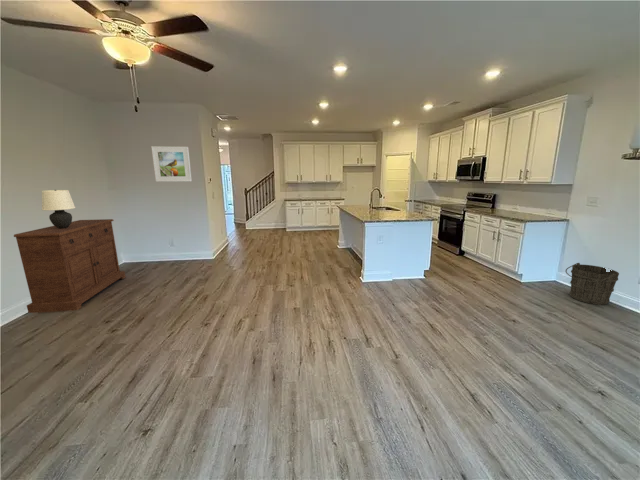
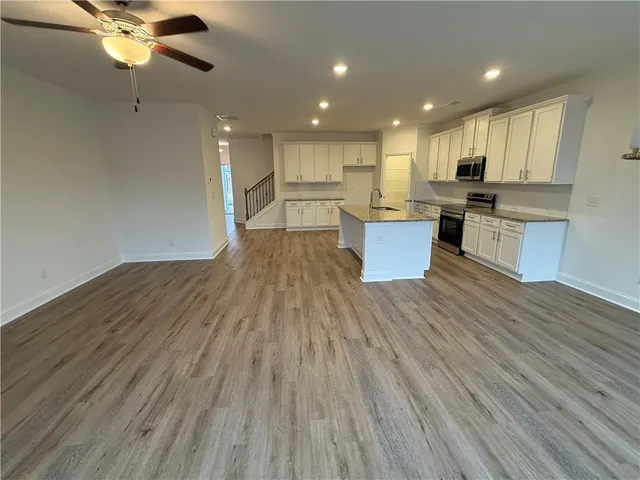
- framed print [150,145,193,183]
- sideboard [13,218,126,314]
- table lamp [41,189,76,229]
- bucket [565,262,620,306]
